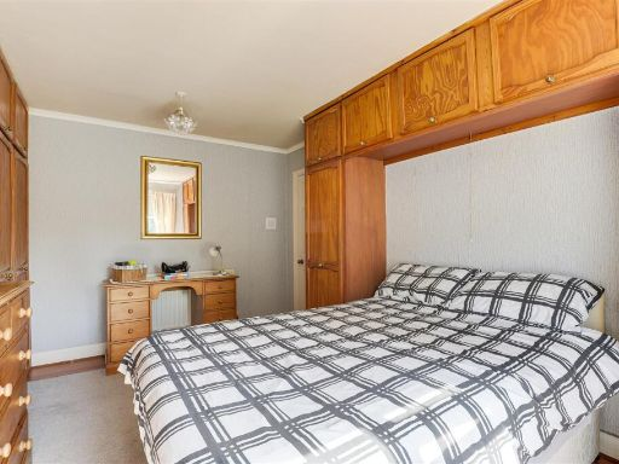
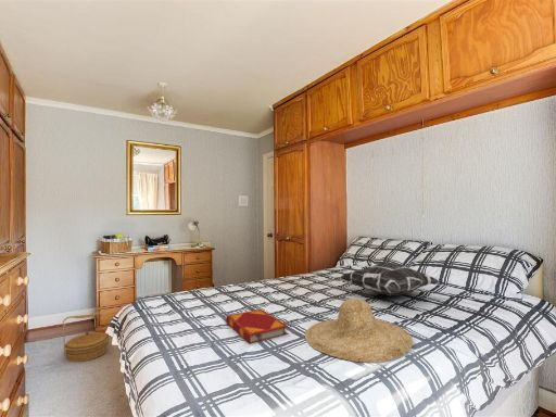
+ straw hat [304,298,414,364]
+ hardback book [225,308,290,345]
+ decorative pillow [340,261,440,296]
+ basket [62,309,111,363]
